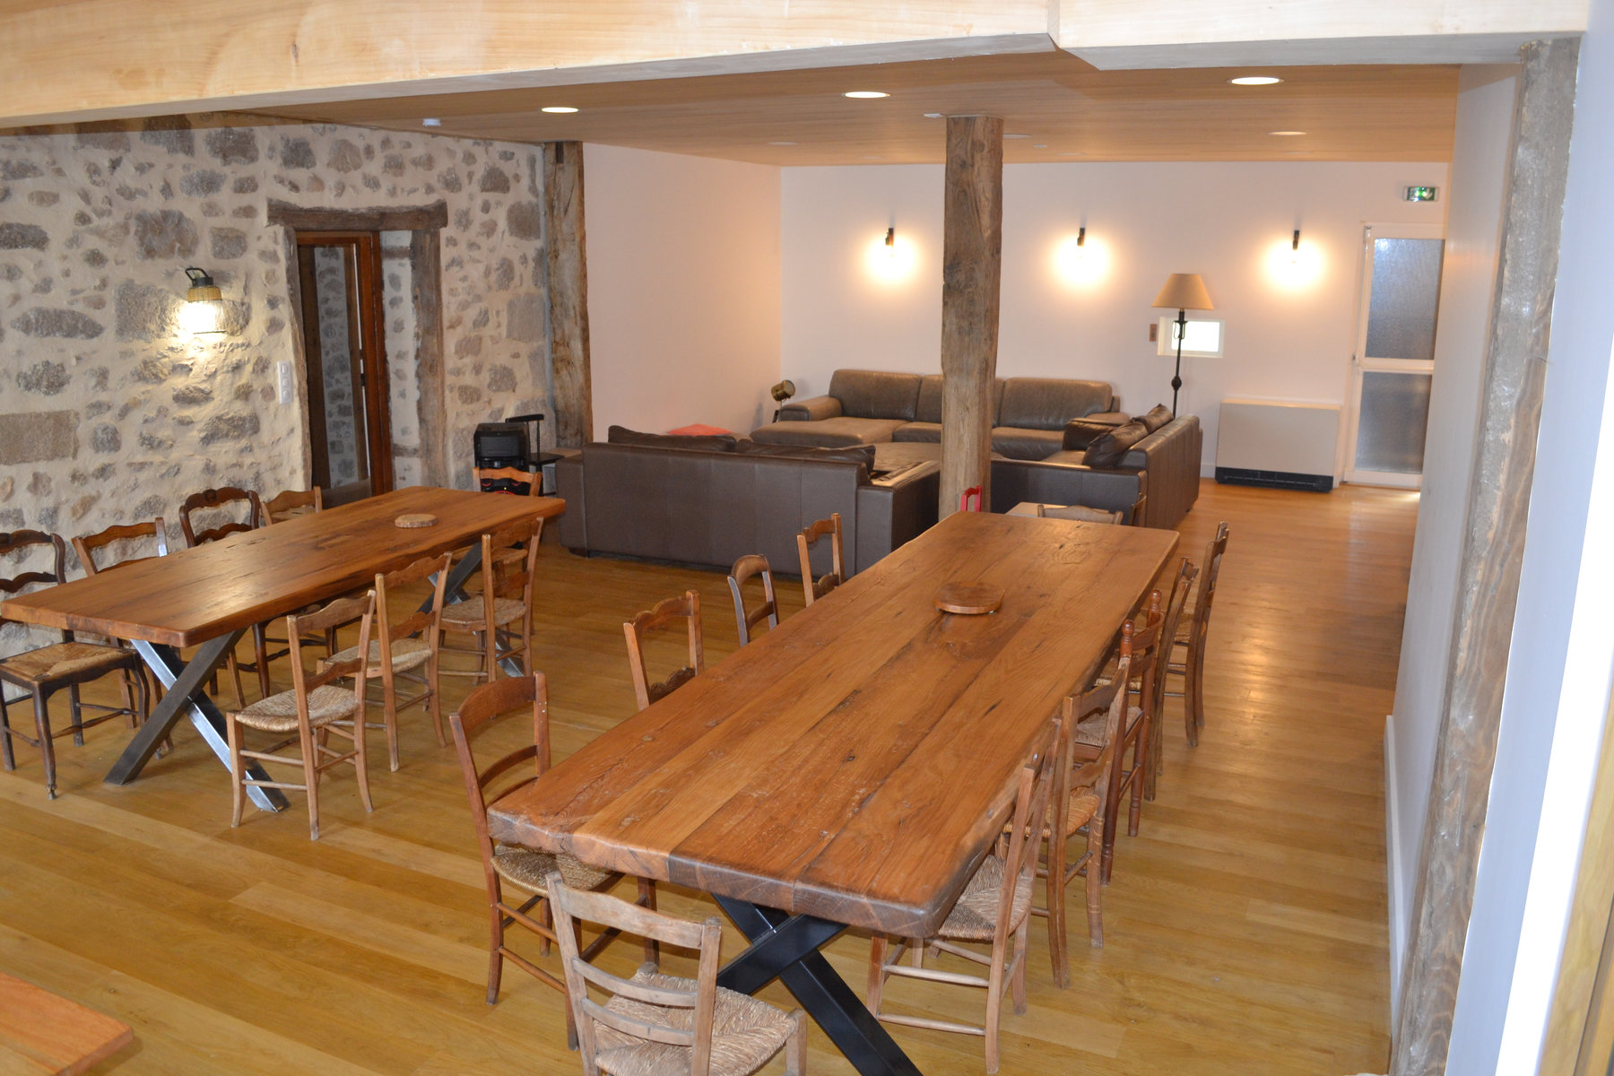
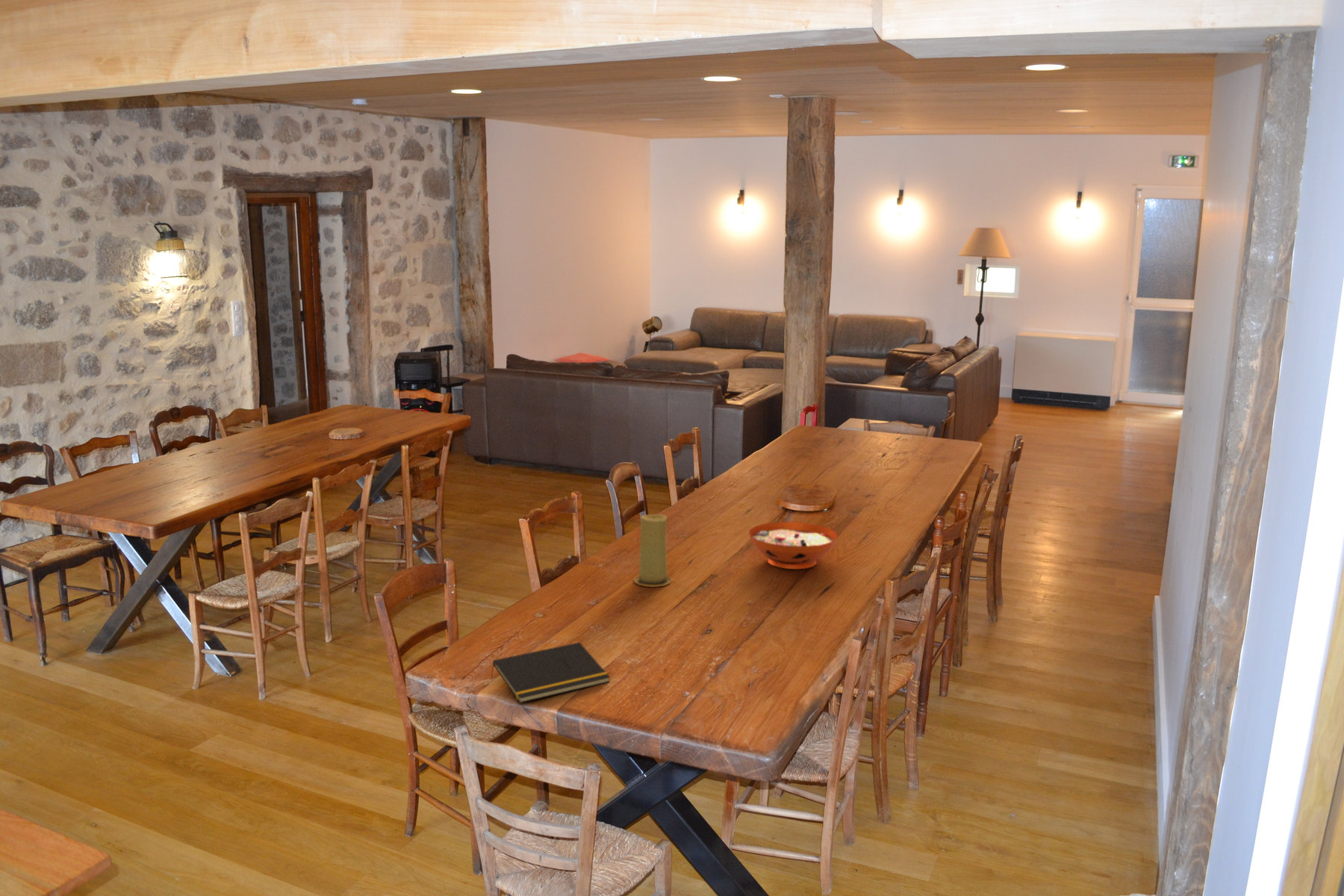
+ notepad [490,641,611,703]
+ candle [633,514,673,588]
+ decorative bowl [748,521,838,570]
